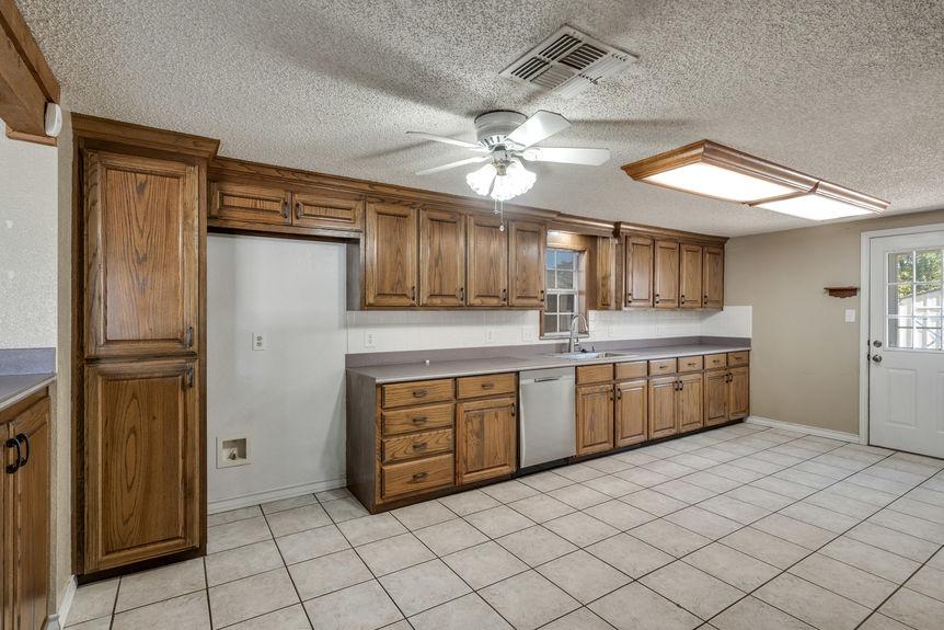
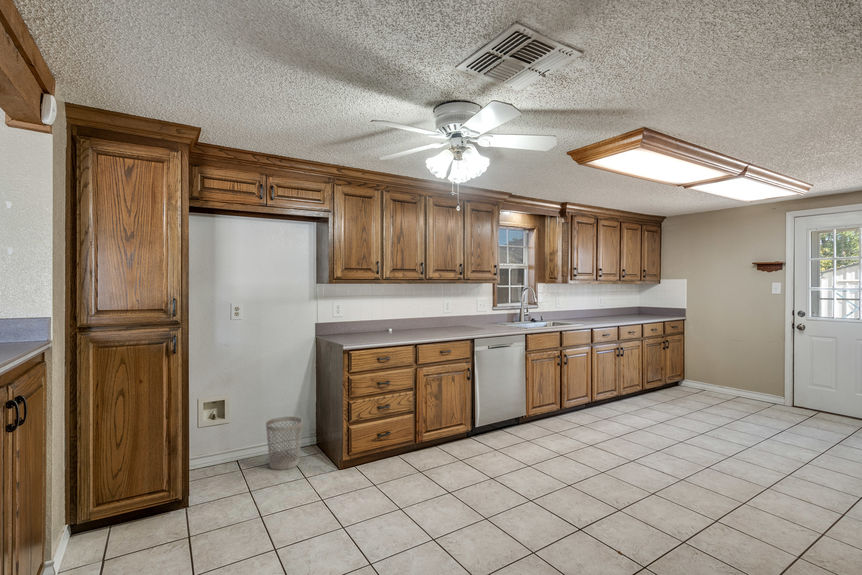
+ wastebasket [265,416,303,471]
